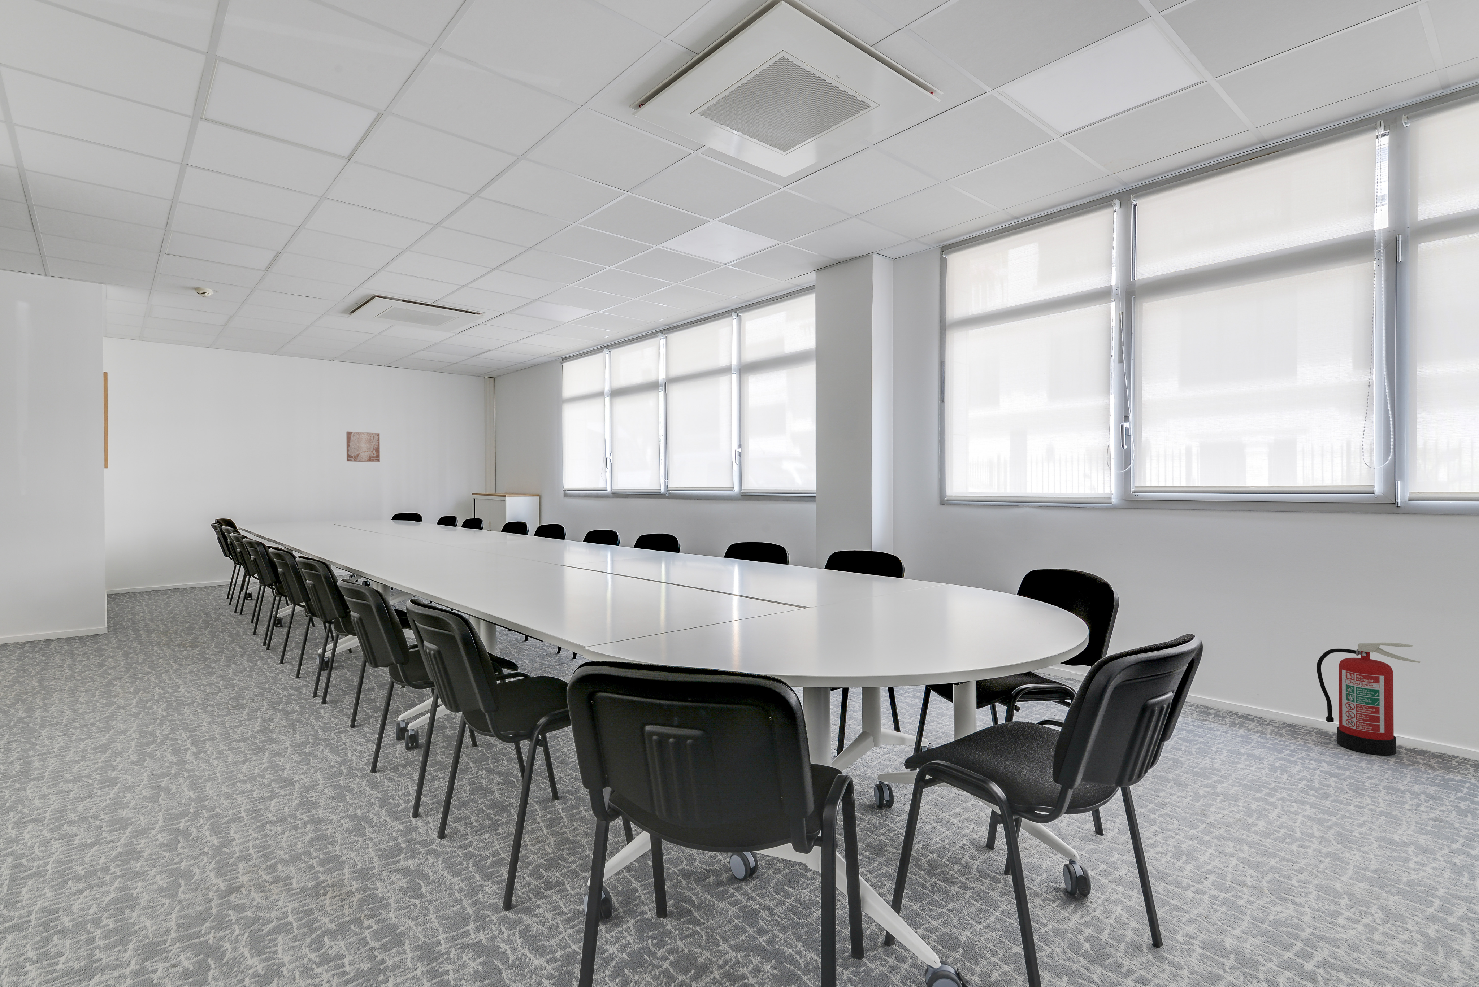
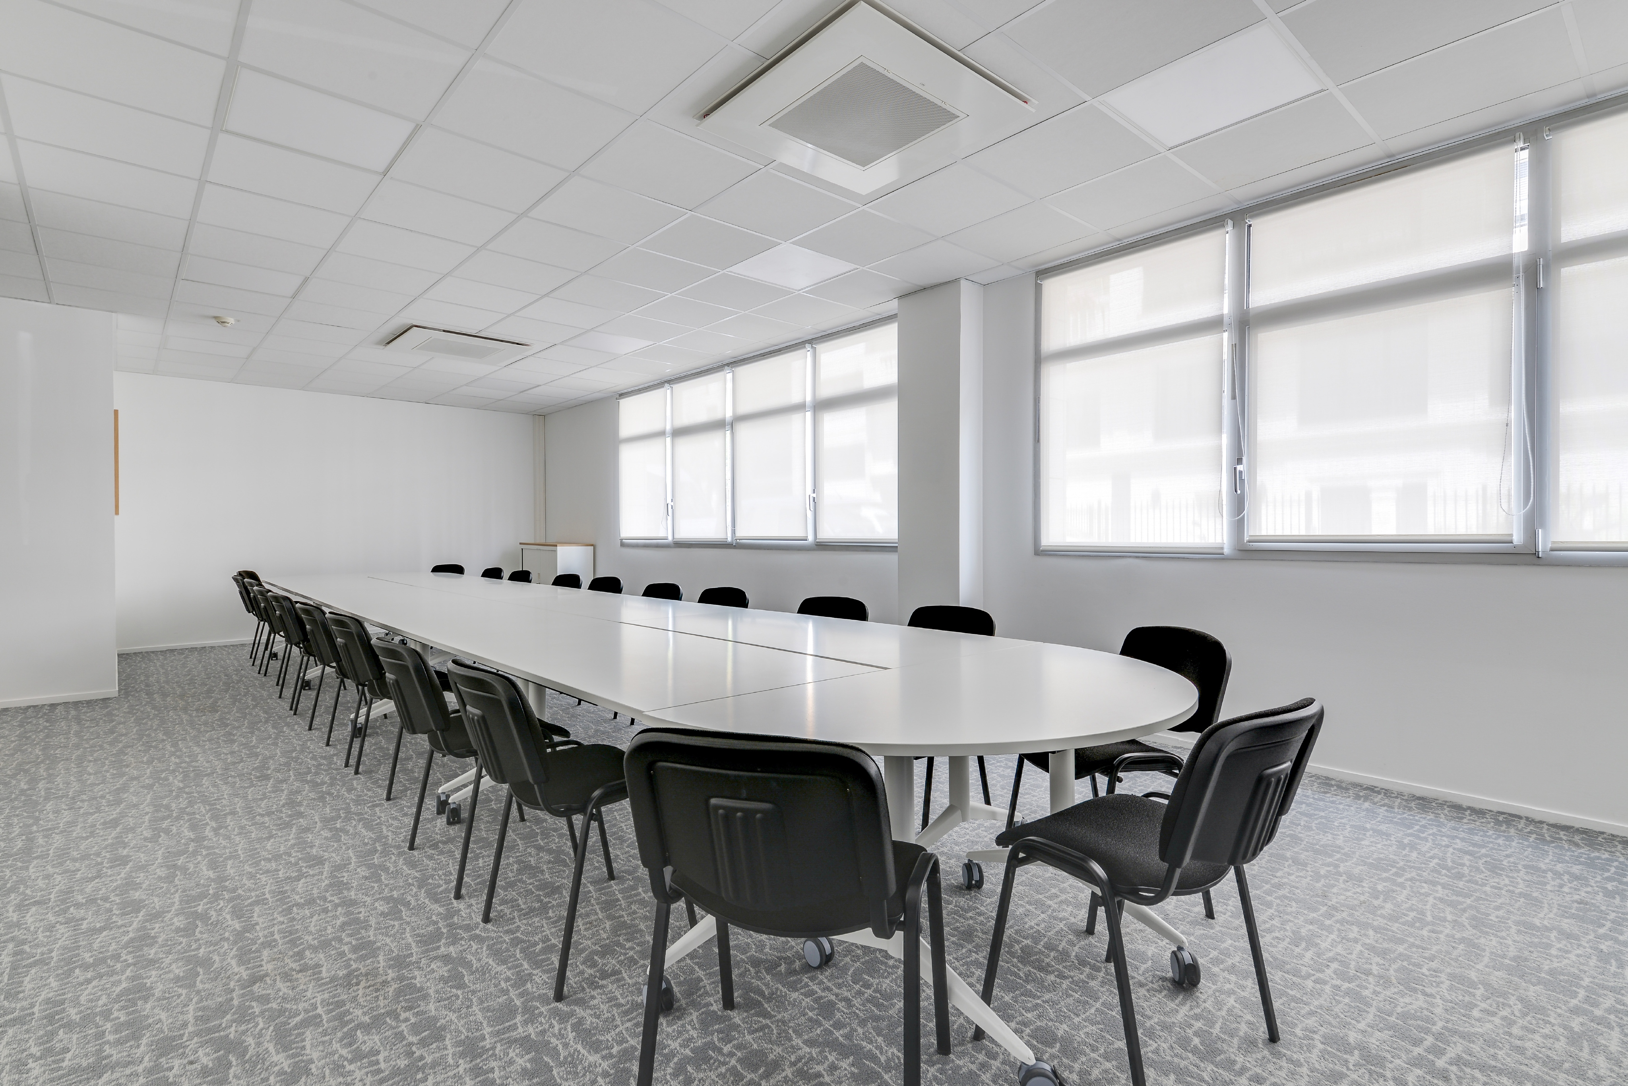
- wall art [346,431,380,463]
- fire extinguisher [1316,642,1421,756]
